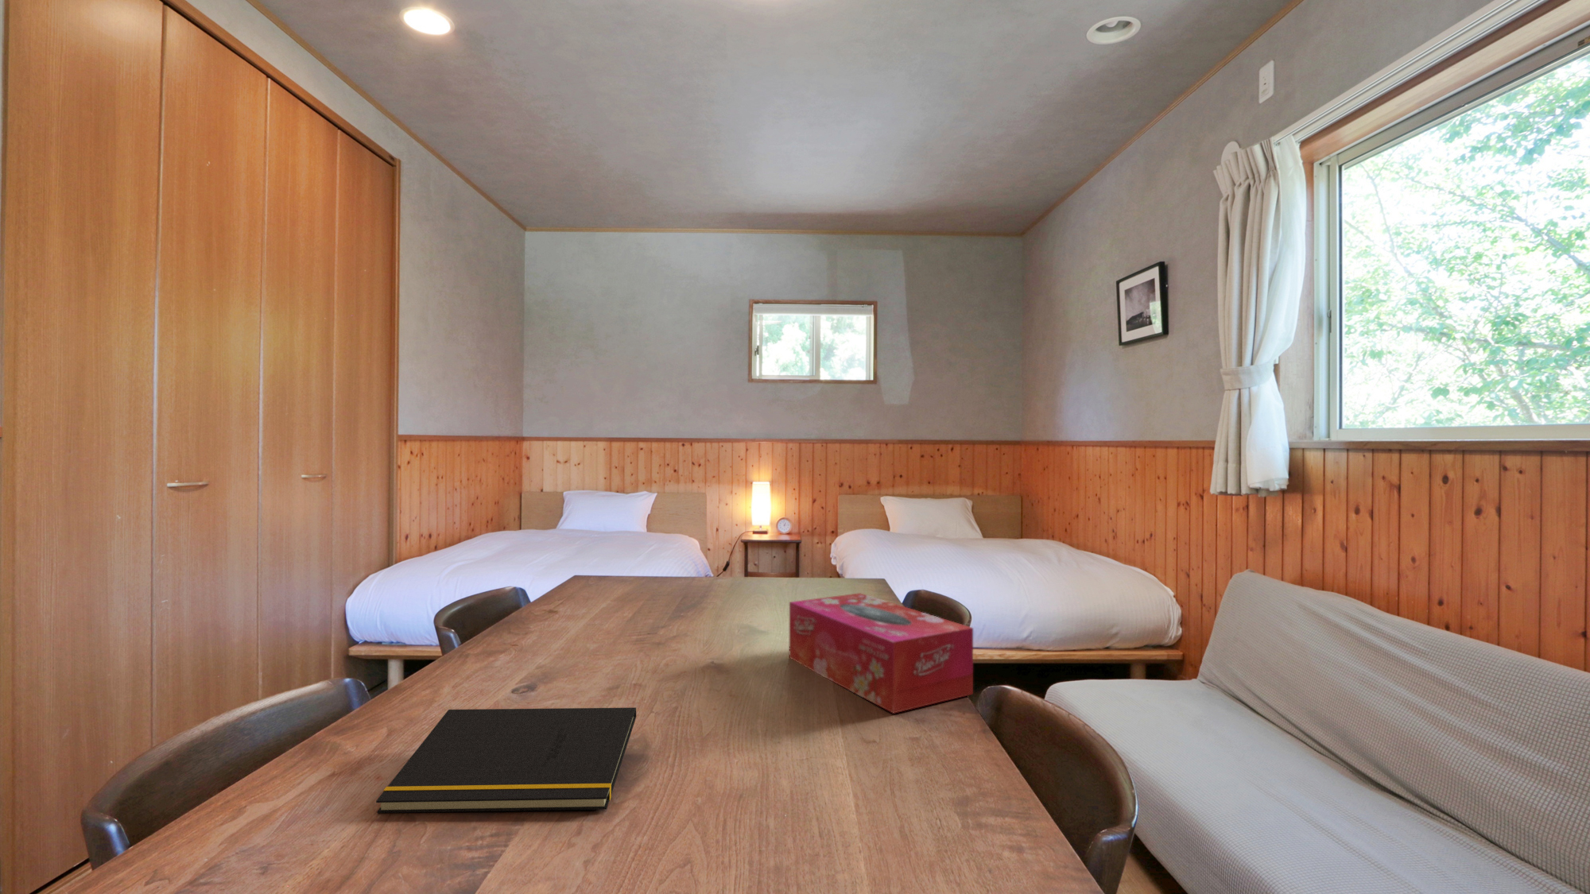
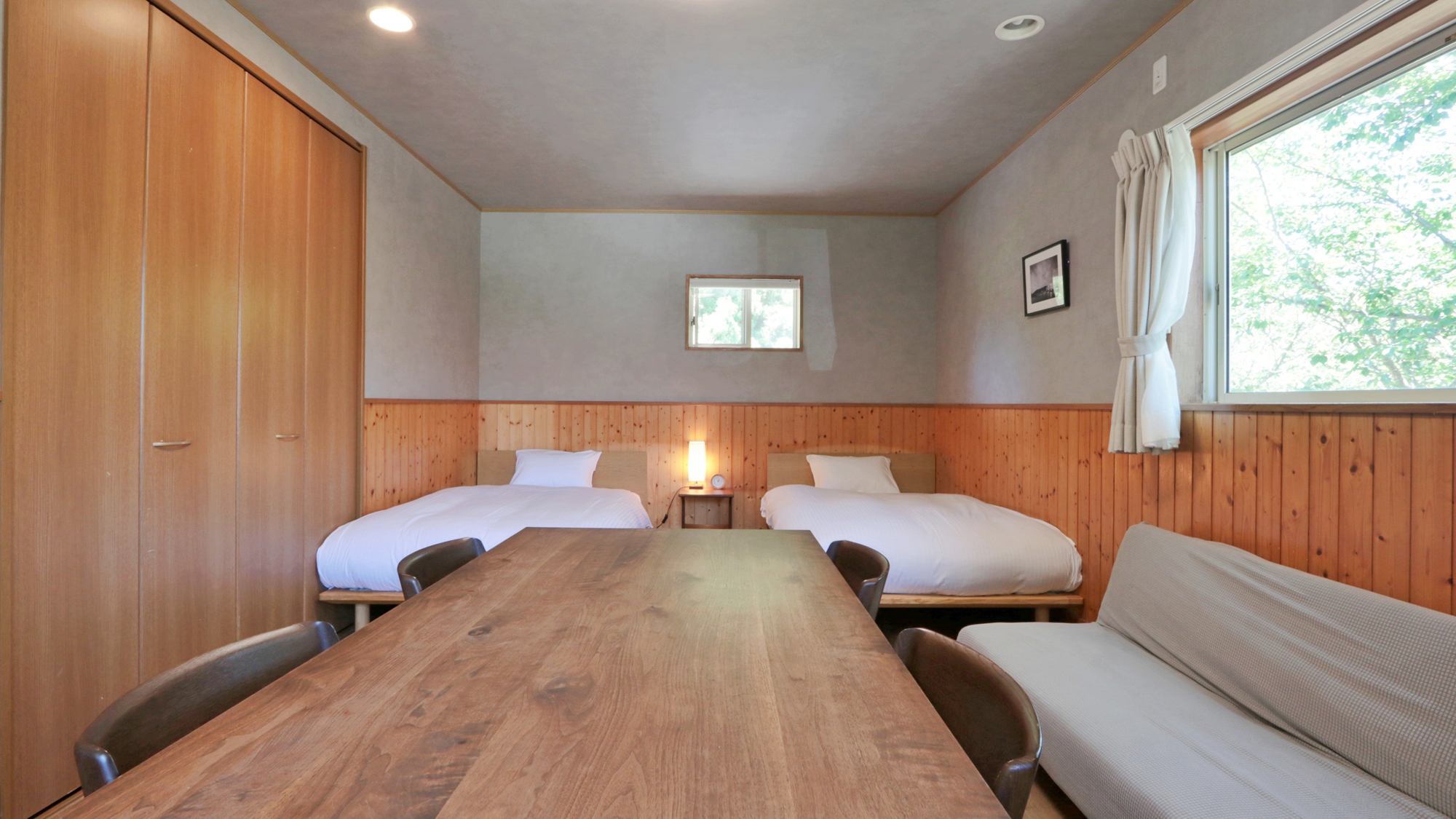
- notepad [376,706,637,813]
- tissue box [788,592,974,714]
